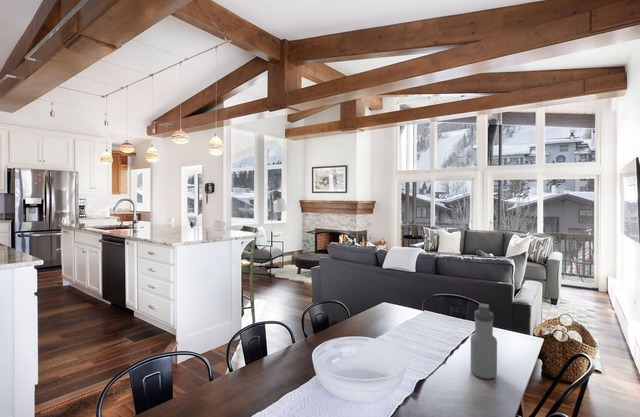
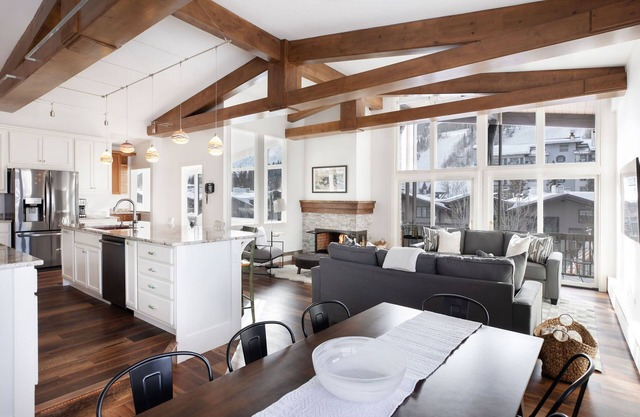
- water bottle [470,303,498,380]
